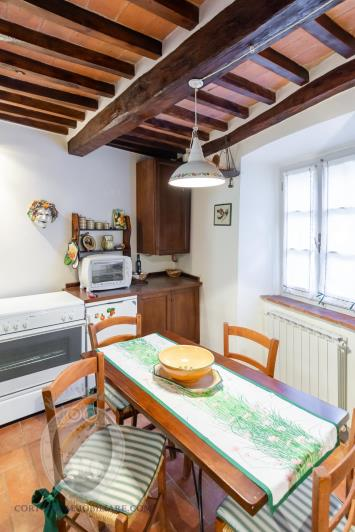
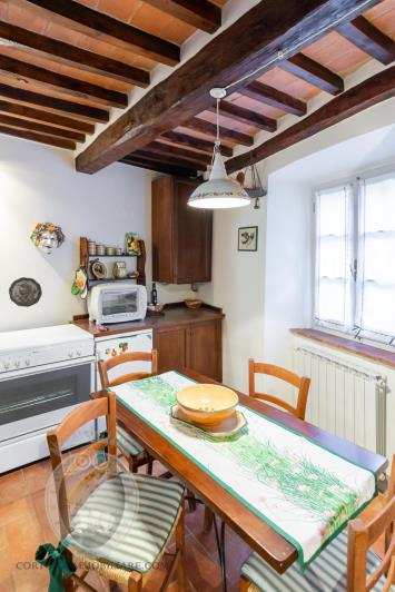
+ decorative plate [8,276,43,308]
